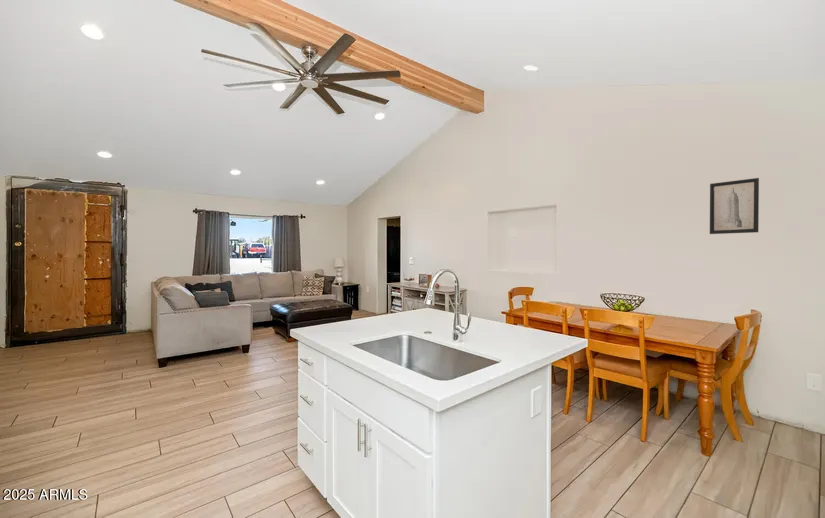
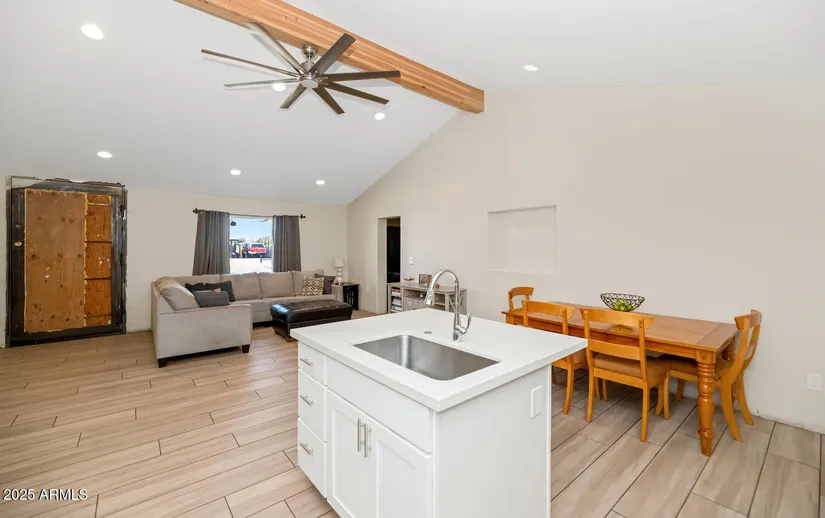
- wall art [709,177,760,235]
